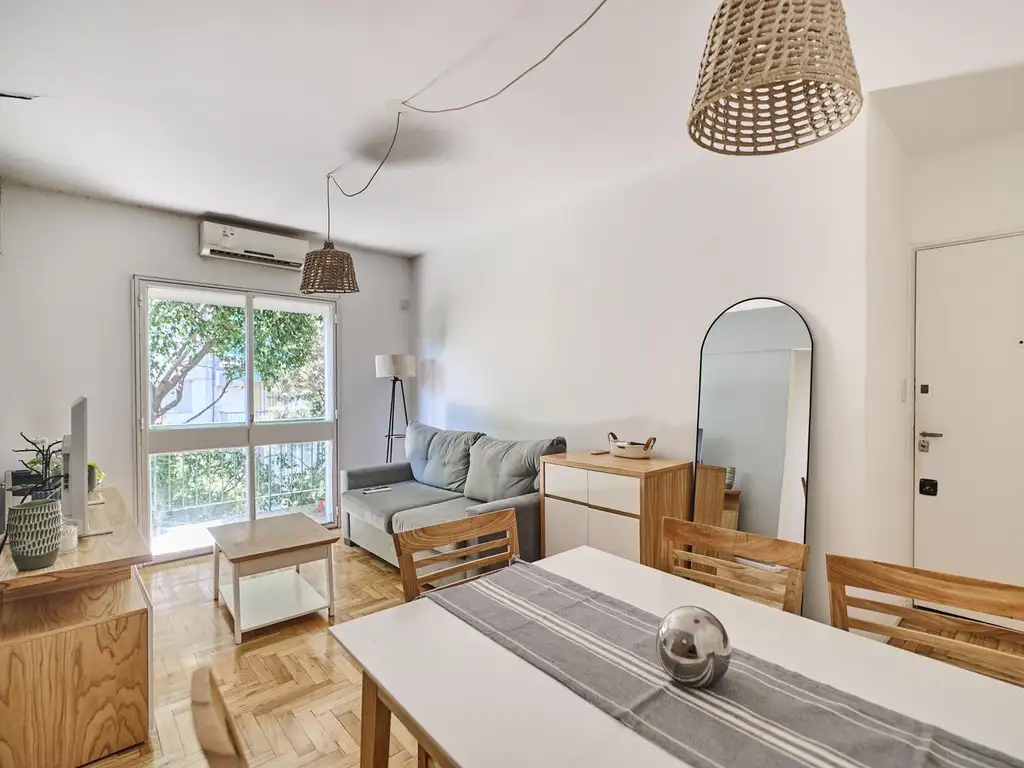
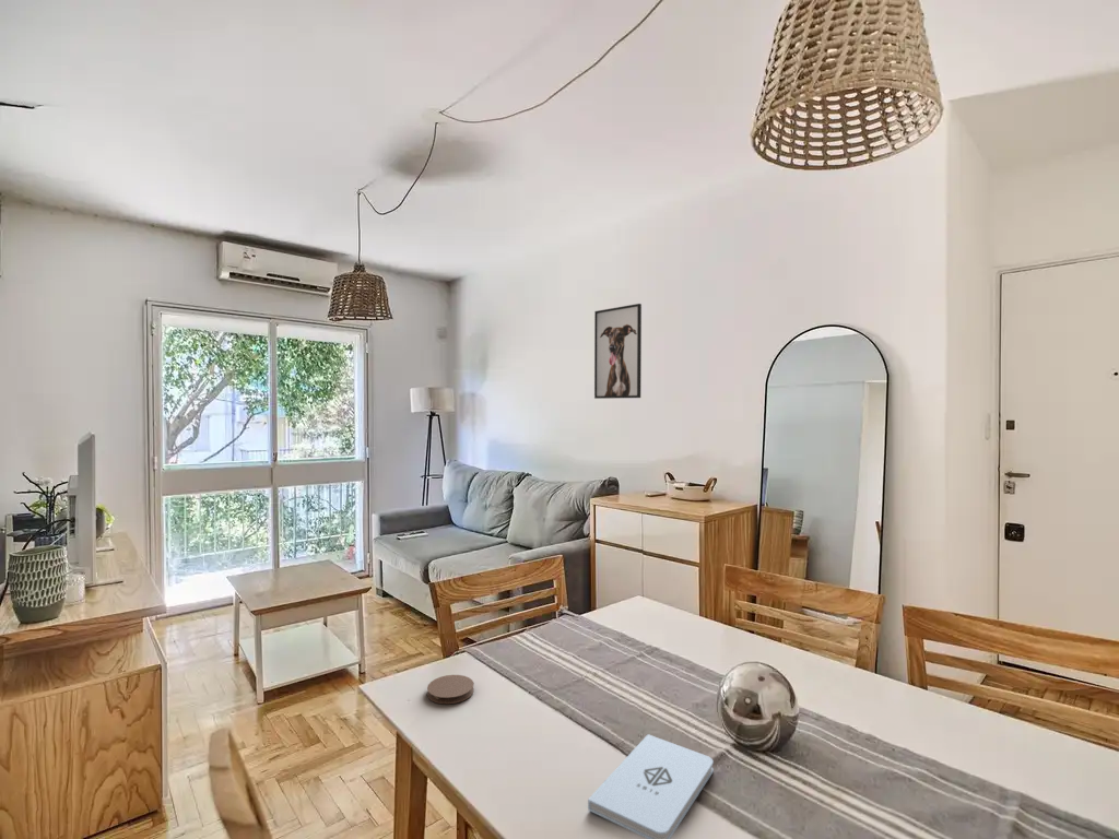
+ notepad [587,733,715,839]
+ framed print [593,303,643,400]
+ coaster [426,674,475,705]
